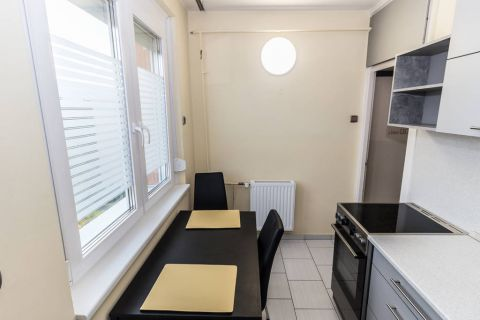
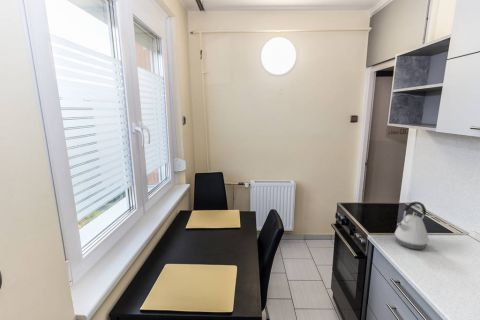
+ kettle [394,201,430,250]
